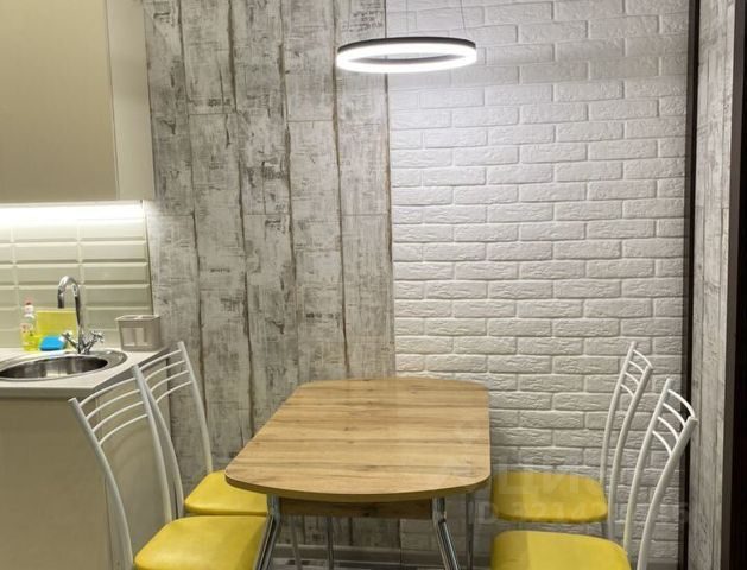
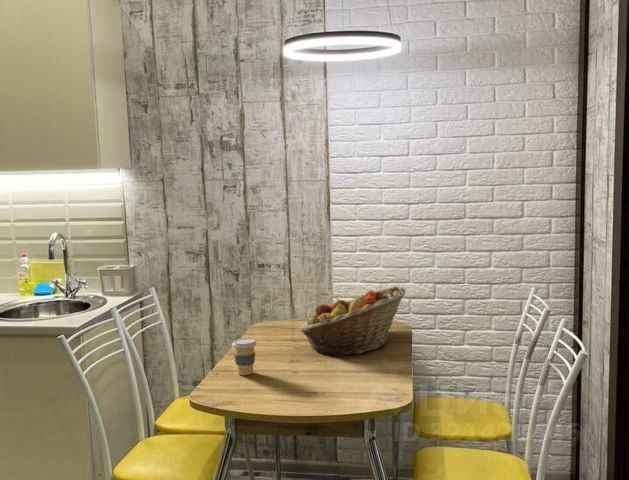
+ coffee cup [231,338,257,376]
+ fruit basket [298,285,406,357]
